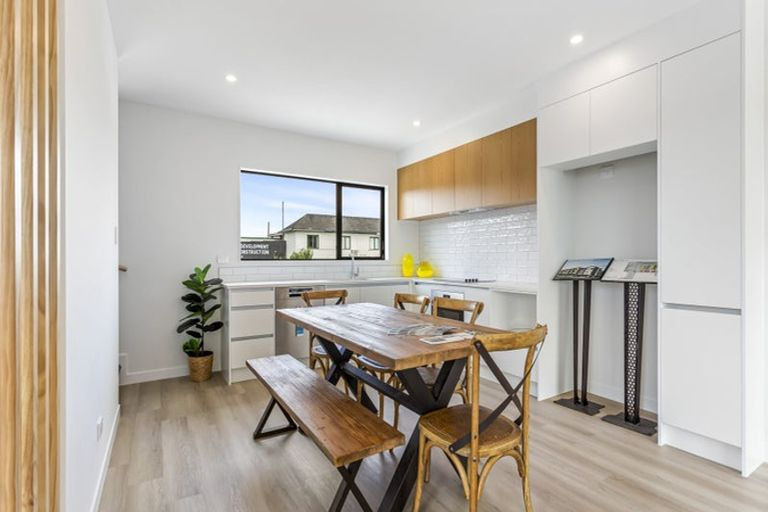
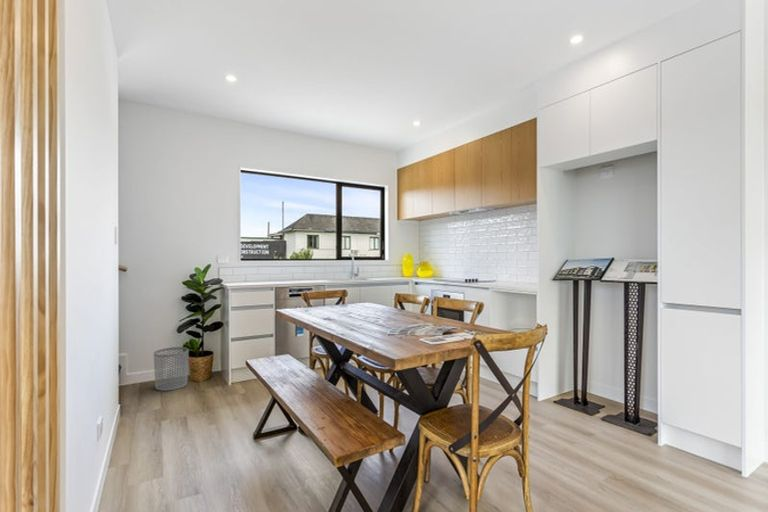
+ waste bin [153,346,190,392]
